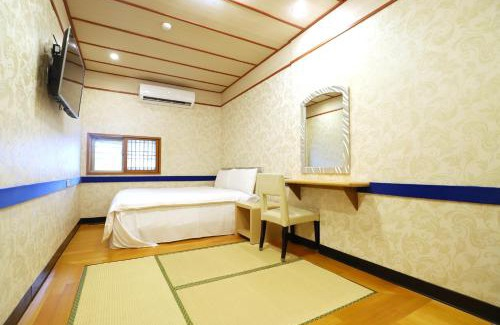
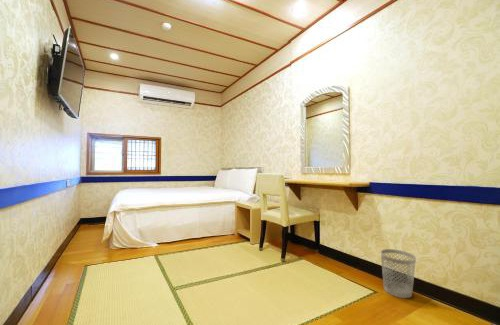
+ wastebasket [380,248,417,299]
